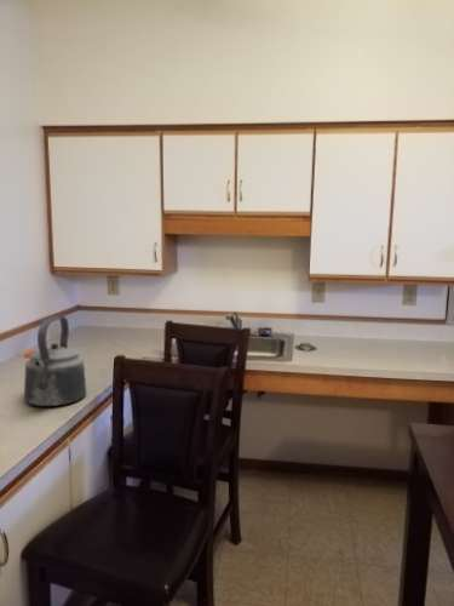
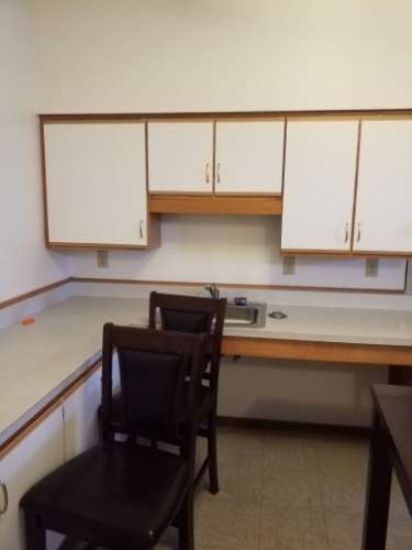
- kettle [23,315,87,407]
